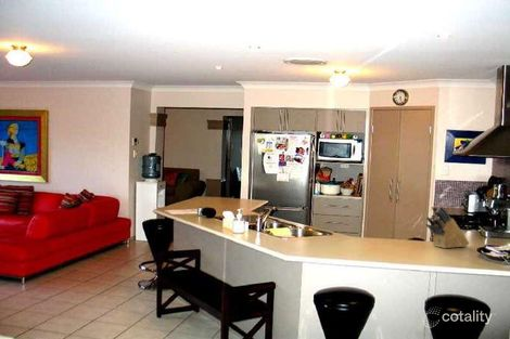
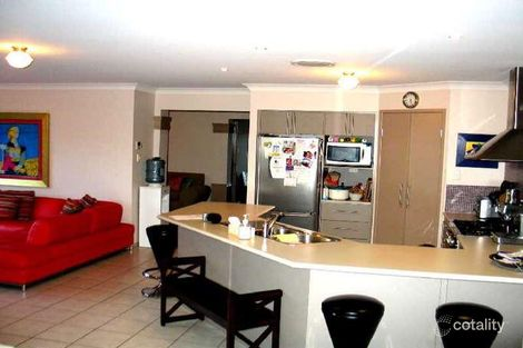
- knife block [425,205,470,249]
